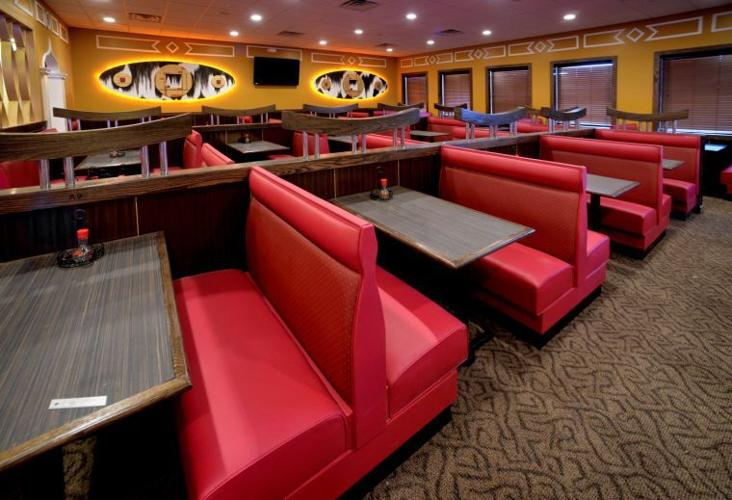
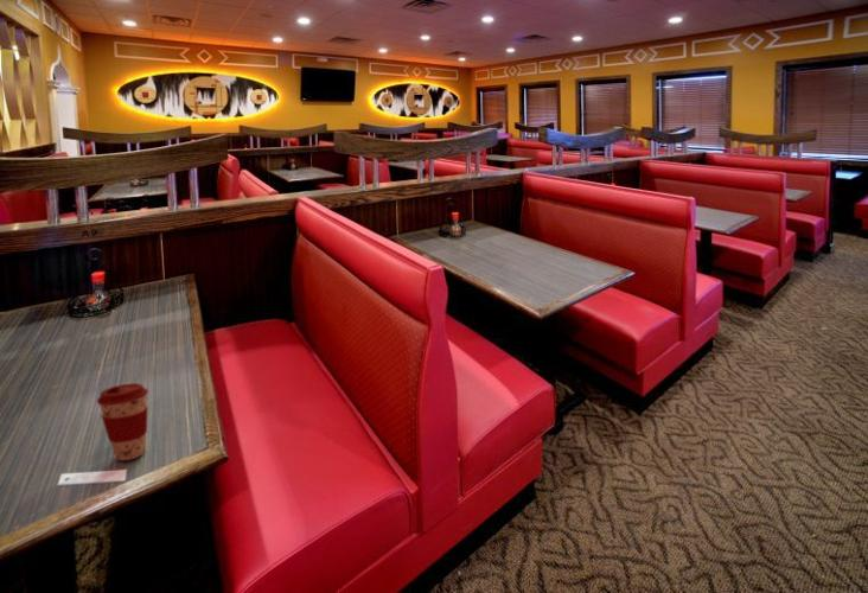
+ coffee cup [96,382,149,461]
